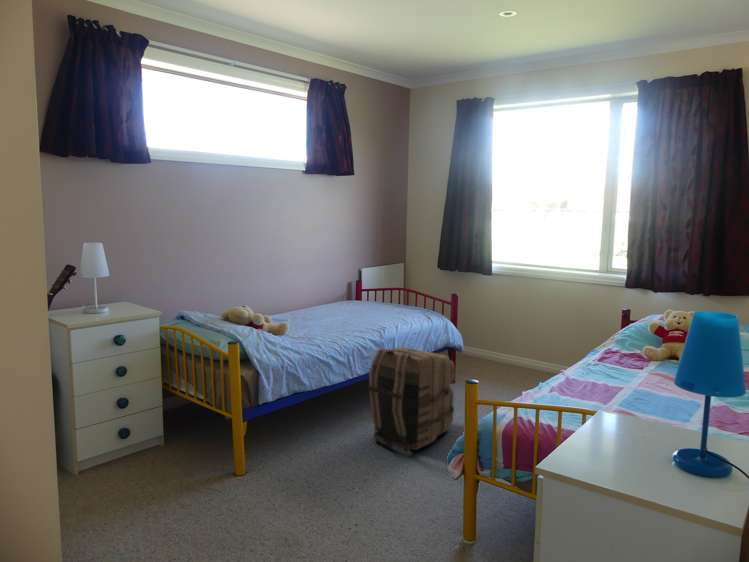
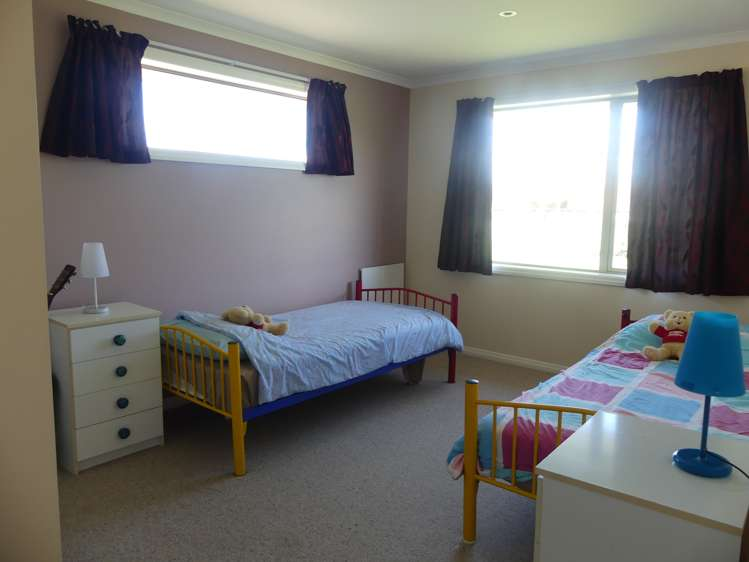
- backpack [367,346,456,452]
